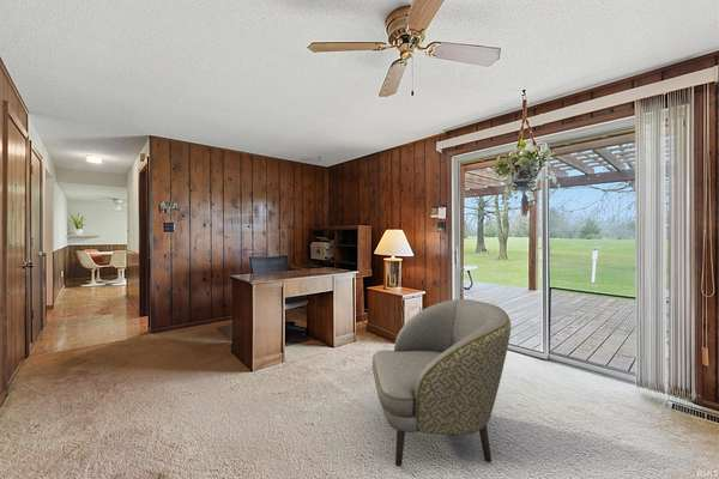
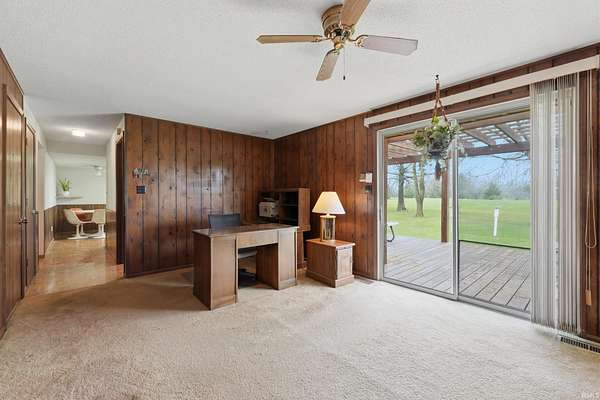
- armchair [371,298,512,467]
